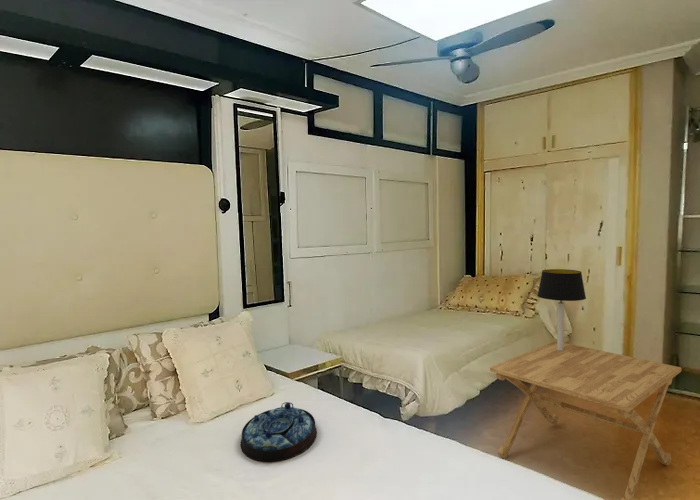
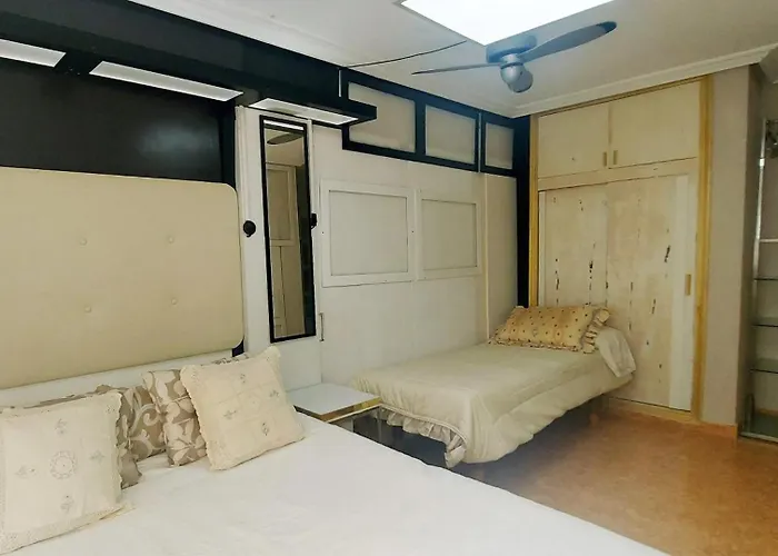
- side table [489,340,682,500]
- serving tray [239,401,318,463]
- table lamp [536,268,587,351]
